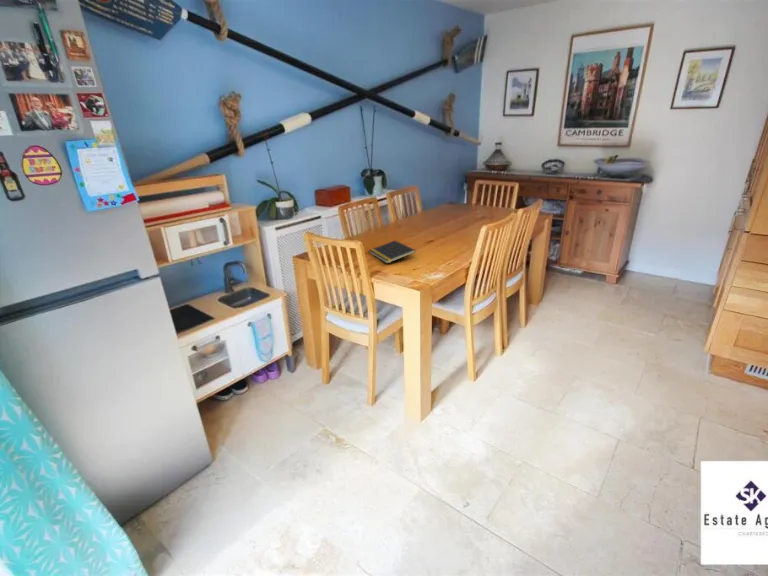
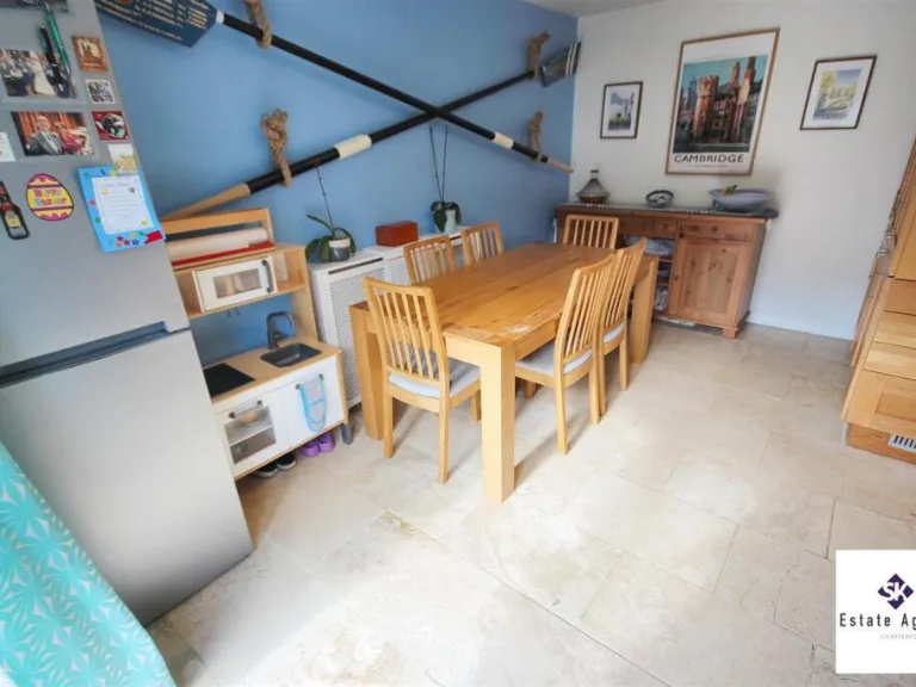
- notepad [368,240,417,264]
